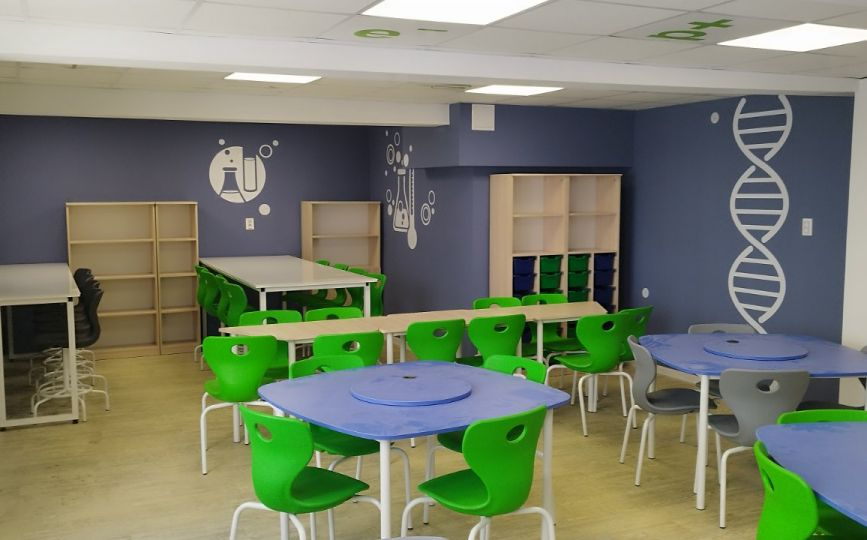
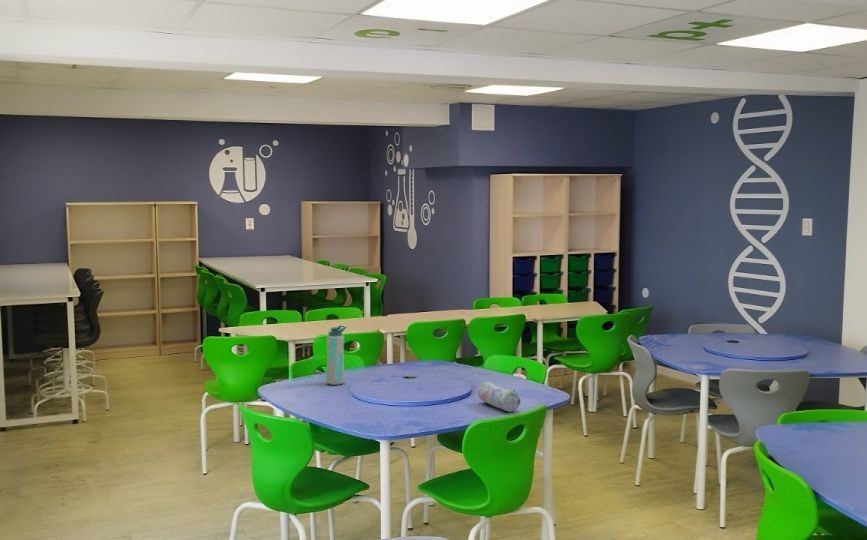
+ water bottle [325,324,348,386]
+ pencil case [477,380,521,413]
